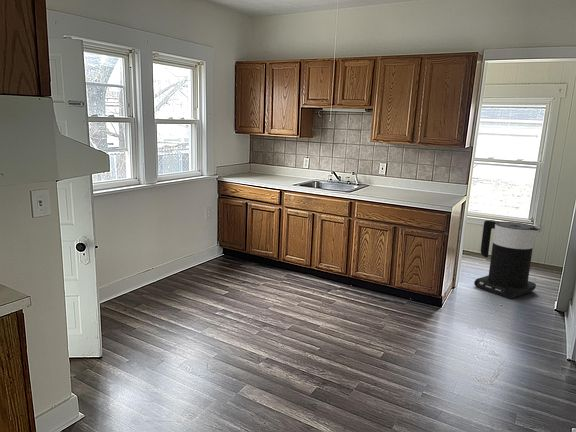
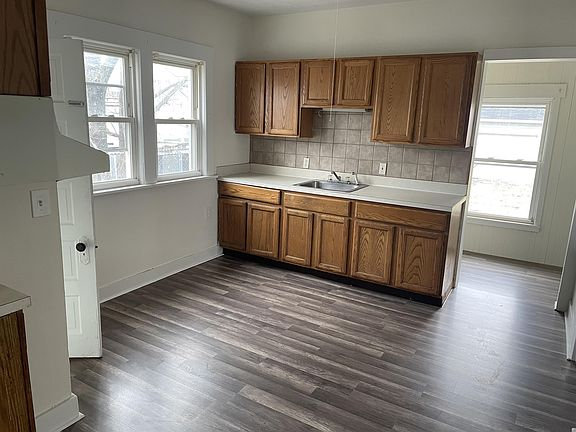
- trash can [473,219,540,299]
